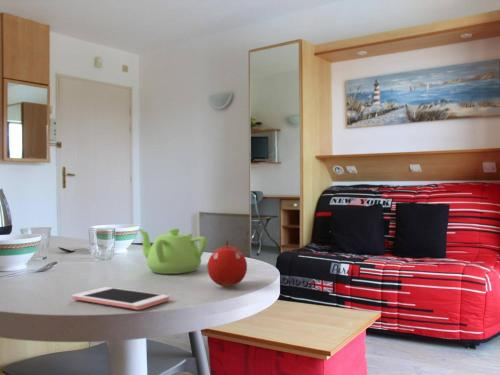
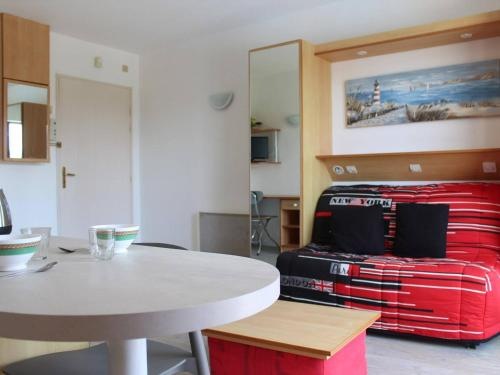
- cell phone [71,286,170,311]
- fruit [207,240,248,287]
- teapot [137,227,208,275]
